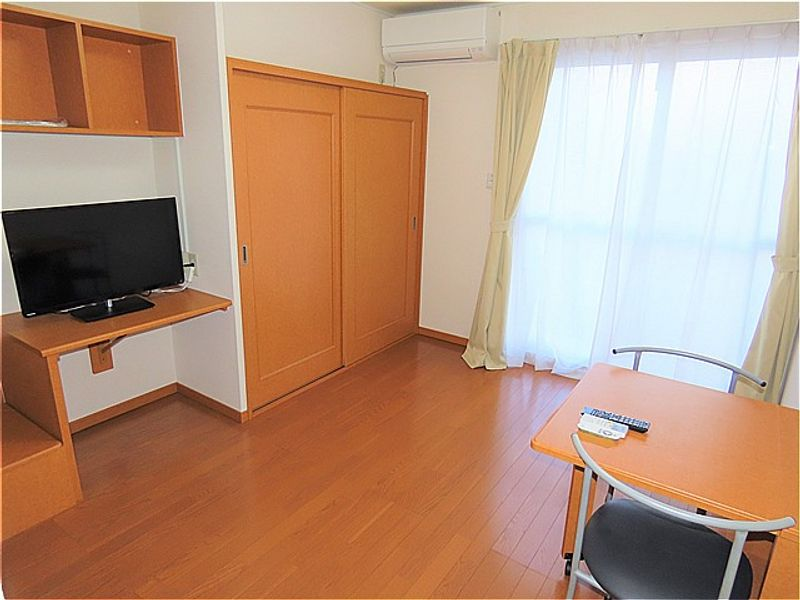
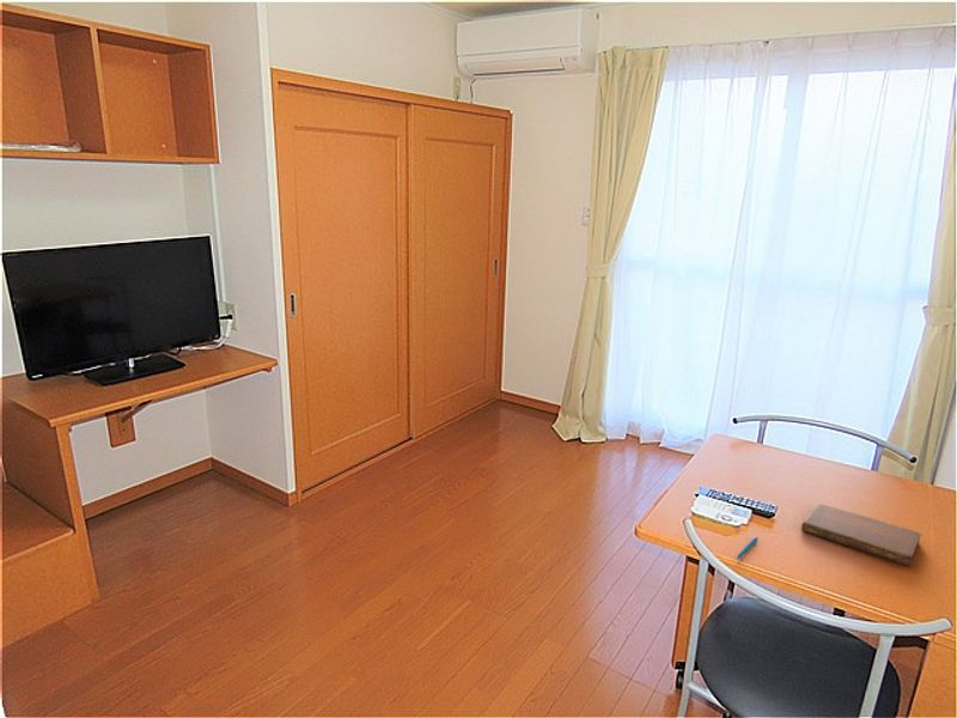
+ notebook [800,503,922,567]
+ pen [736,536,760,560]
